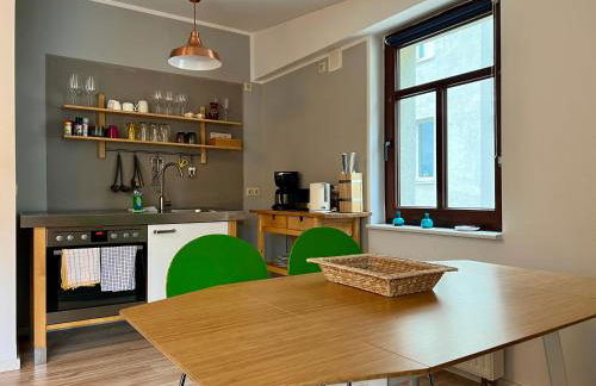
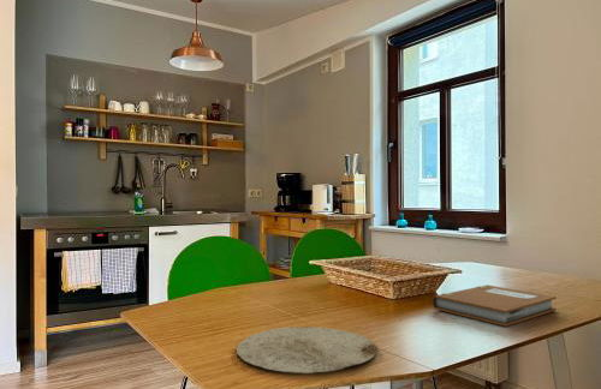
+ plate [236,325,379,375]
+ notebook [432,283,558,328]
